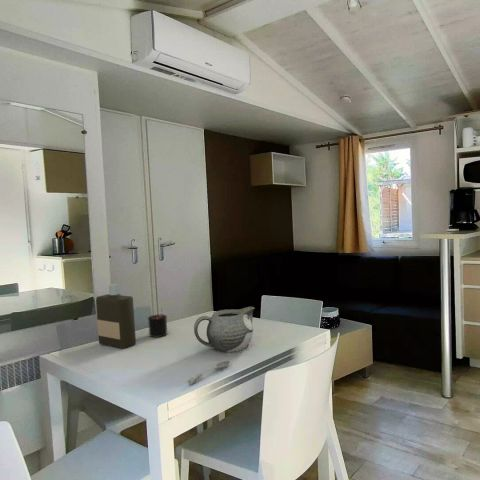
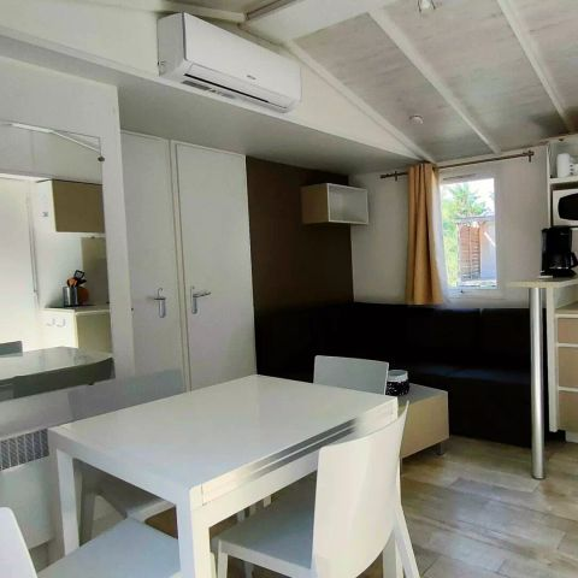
- candle [147,308,168,338]
- teapot [193,306,256,353]
- bottle [95,283,137,350]
- soupspoon [187,360,231,386]
